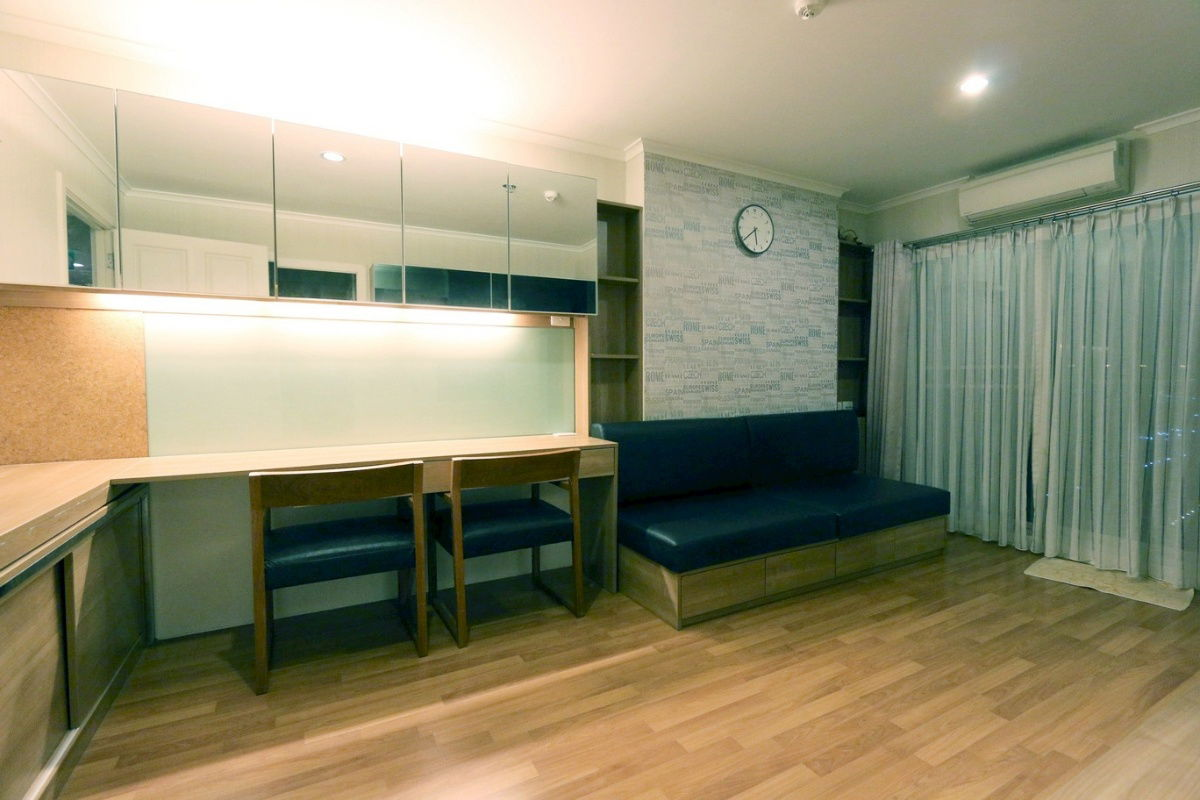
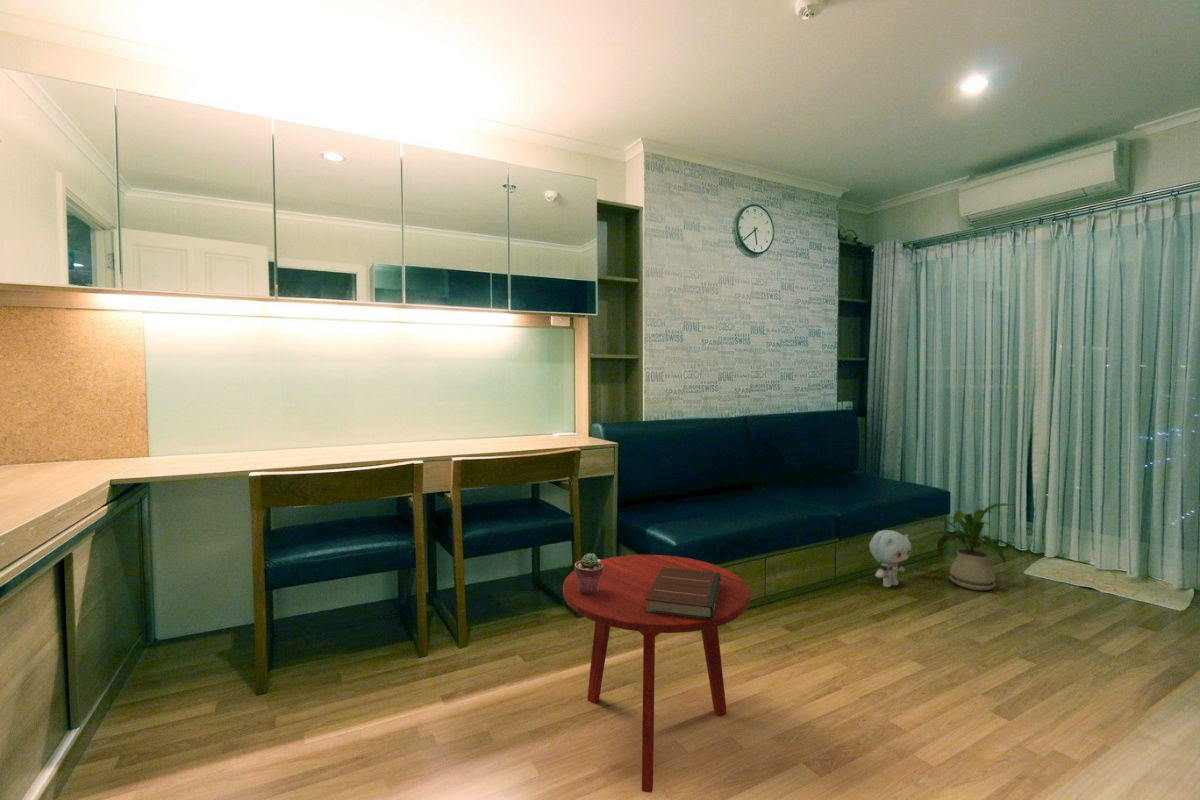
+ book [645,567,721,621]
+ side table [562,554,751,793]
+ plush toy [868,529,912,588]
+ potted succulent [574,552,603,595]
+ house plant [917,502,1025,591]
